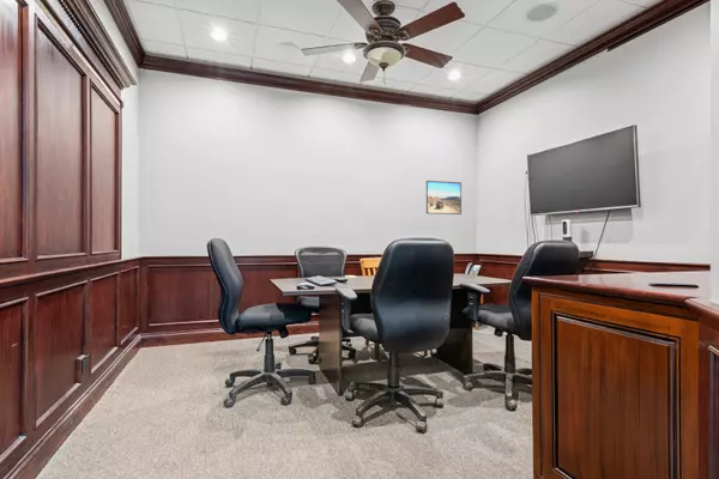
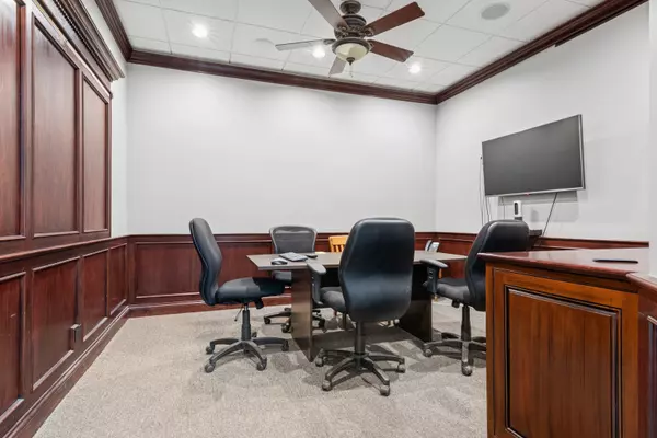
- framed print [425,180,463,216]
